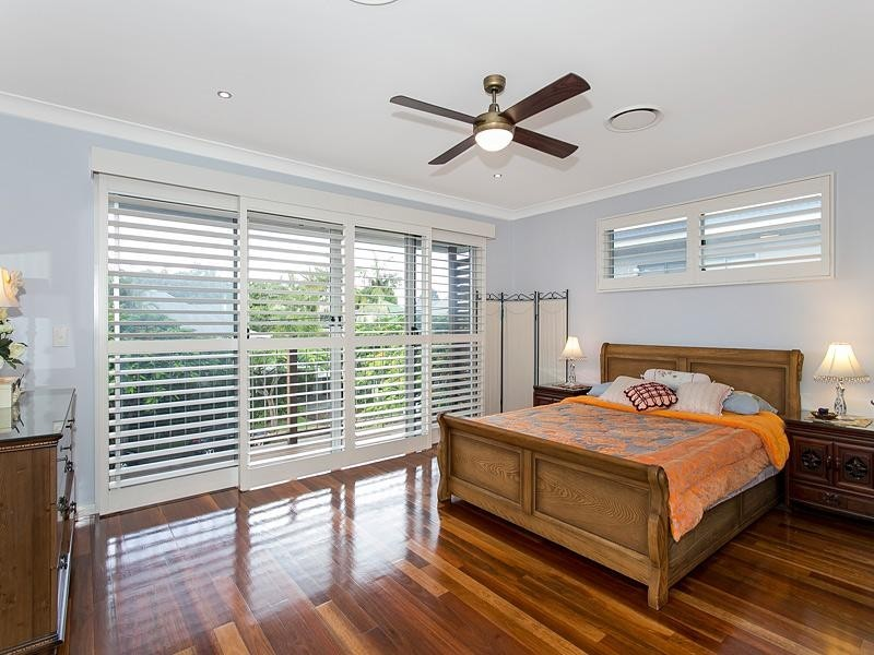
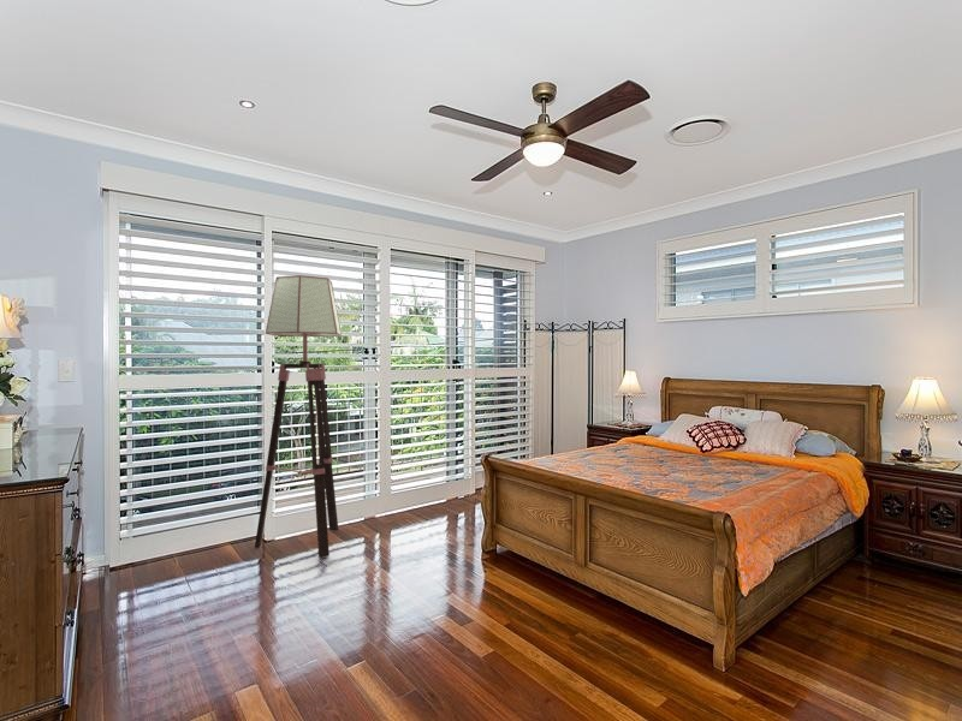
+ floor lamp [254,274,343,559]
